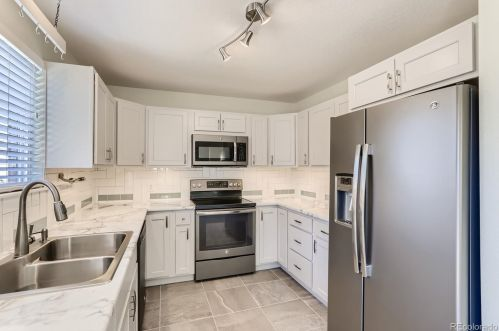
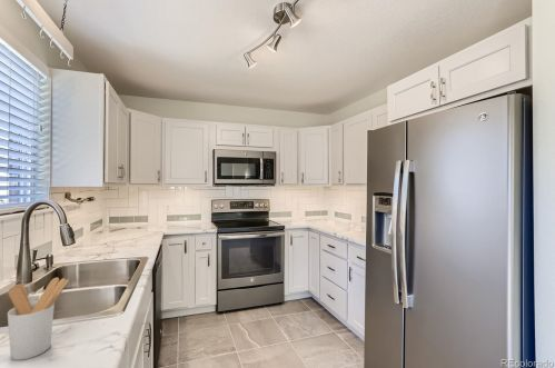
+ utensil holder [7,277,70,361]
